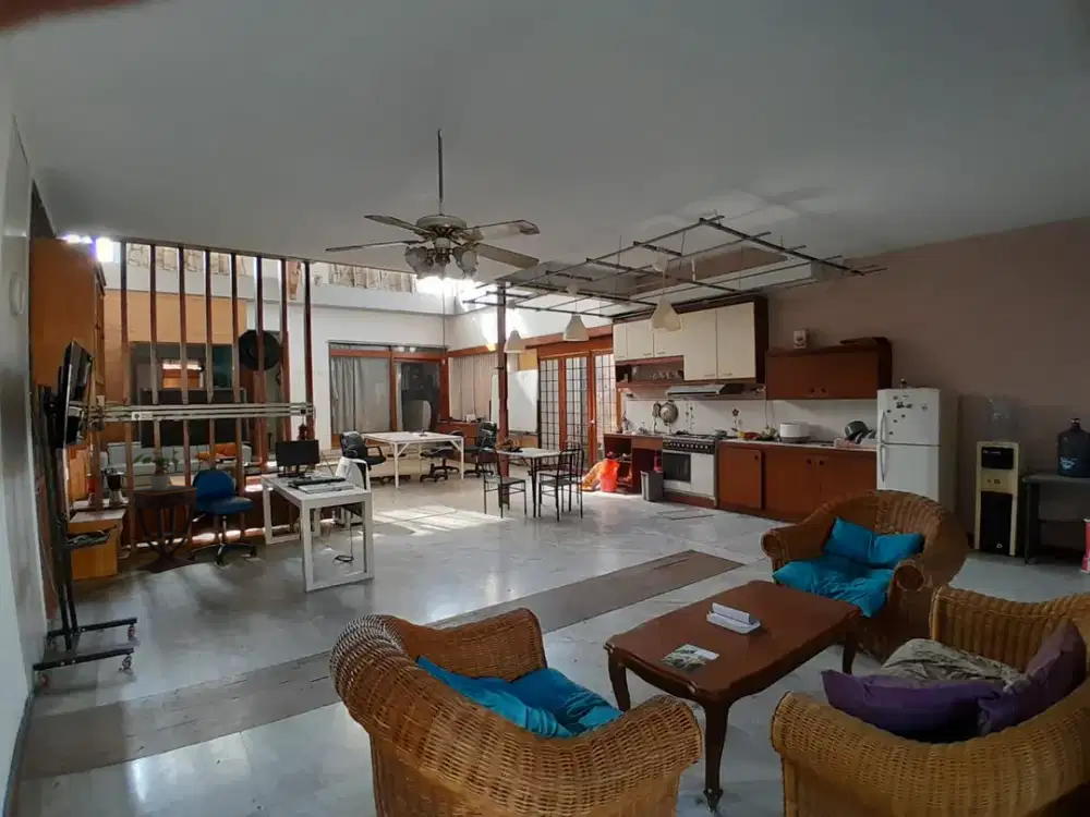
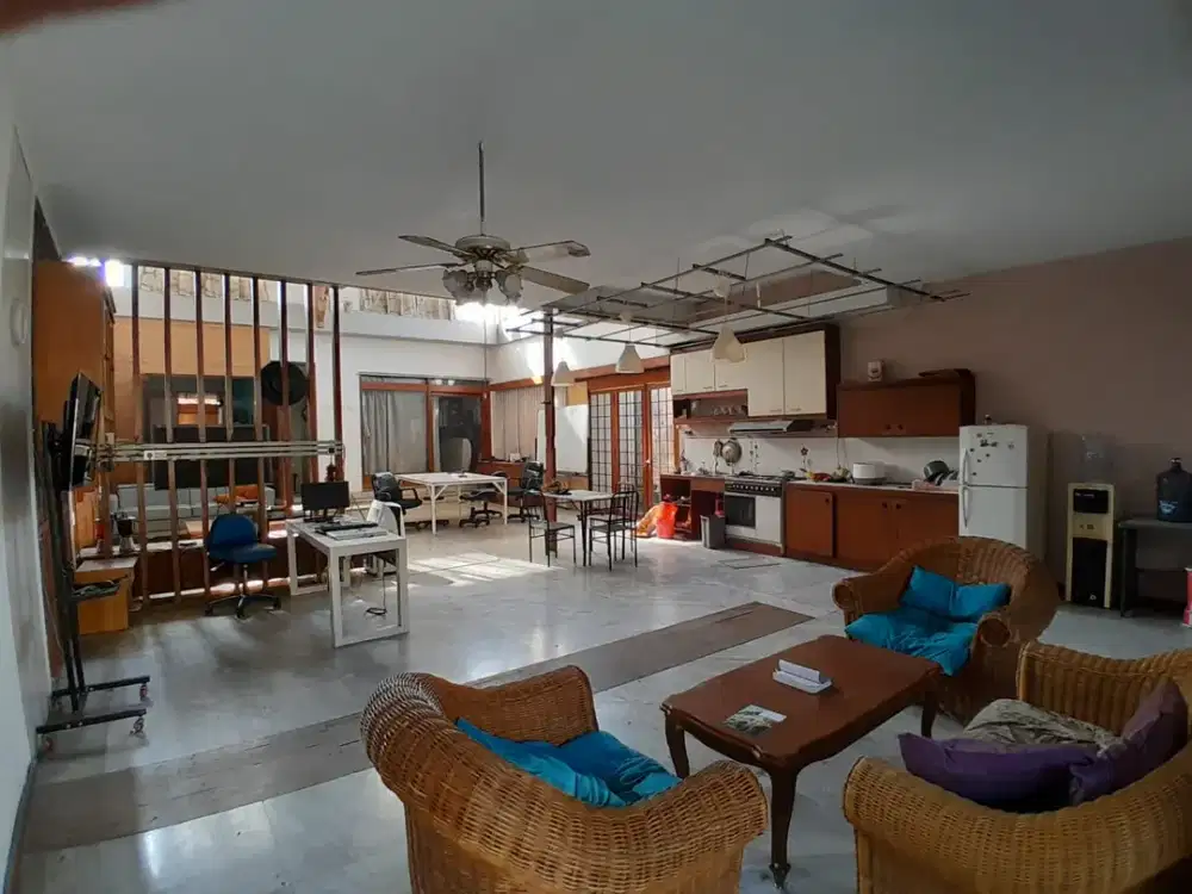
- potted plant [131,449,183,490]
- side table [131,484,198,573]
